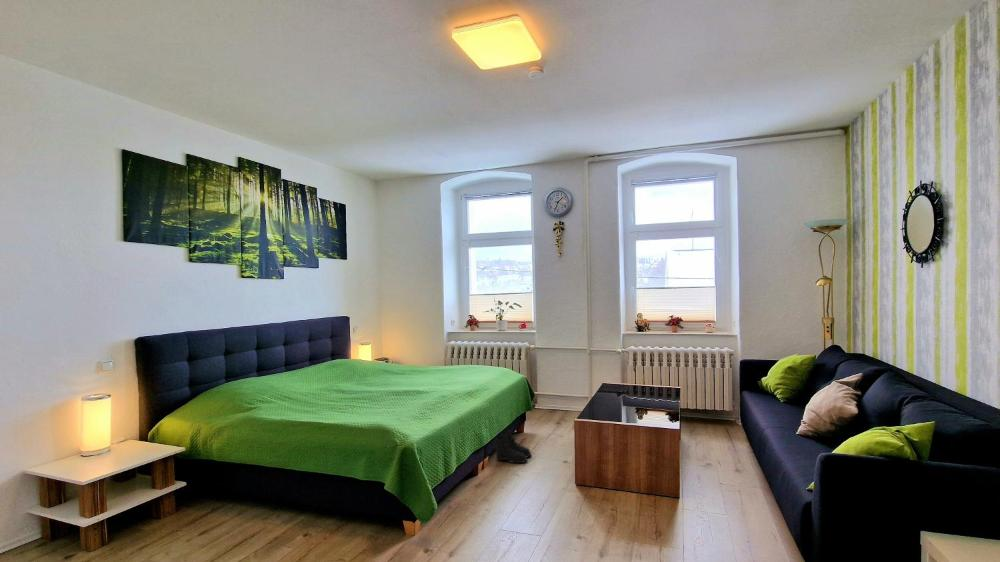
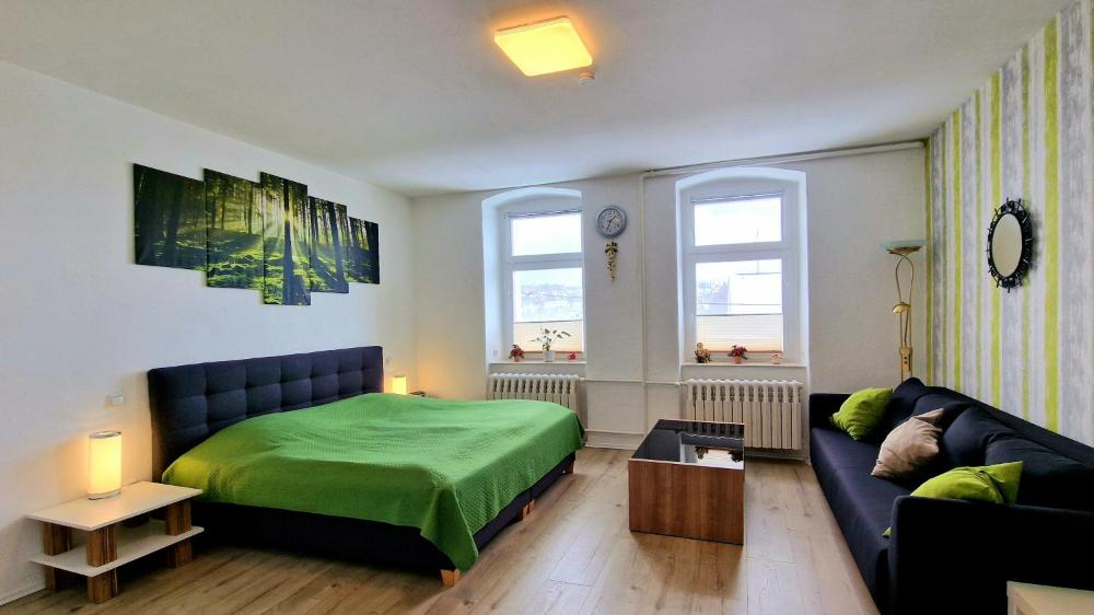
- boots [493,429,533,465]
